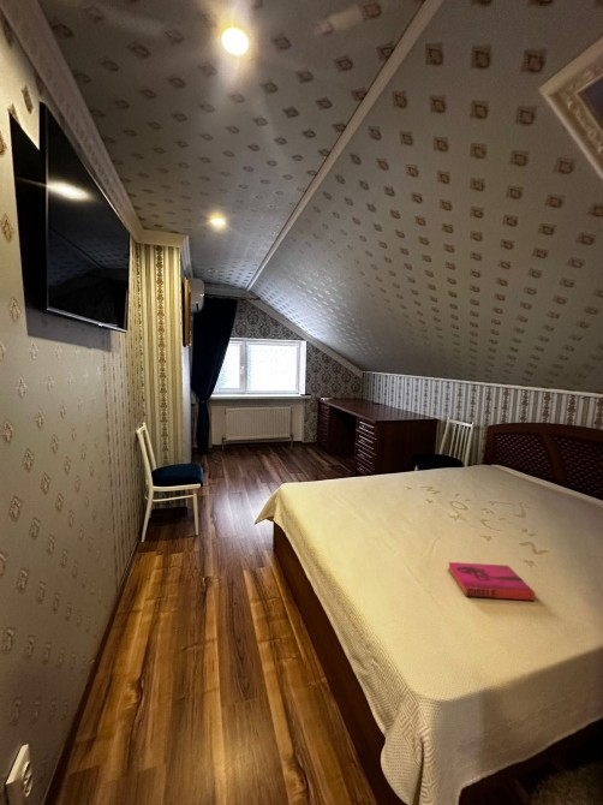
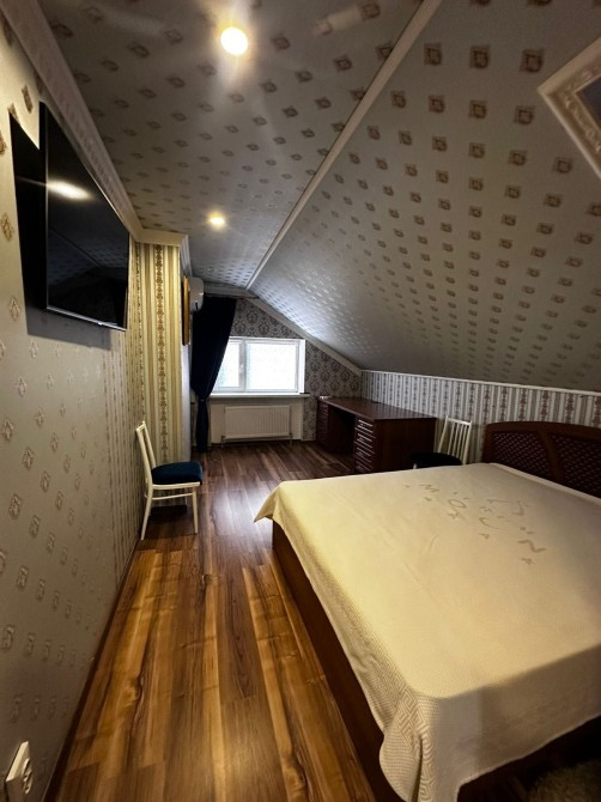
- hardback book [447,561,536,602]
